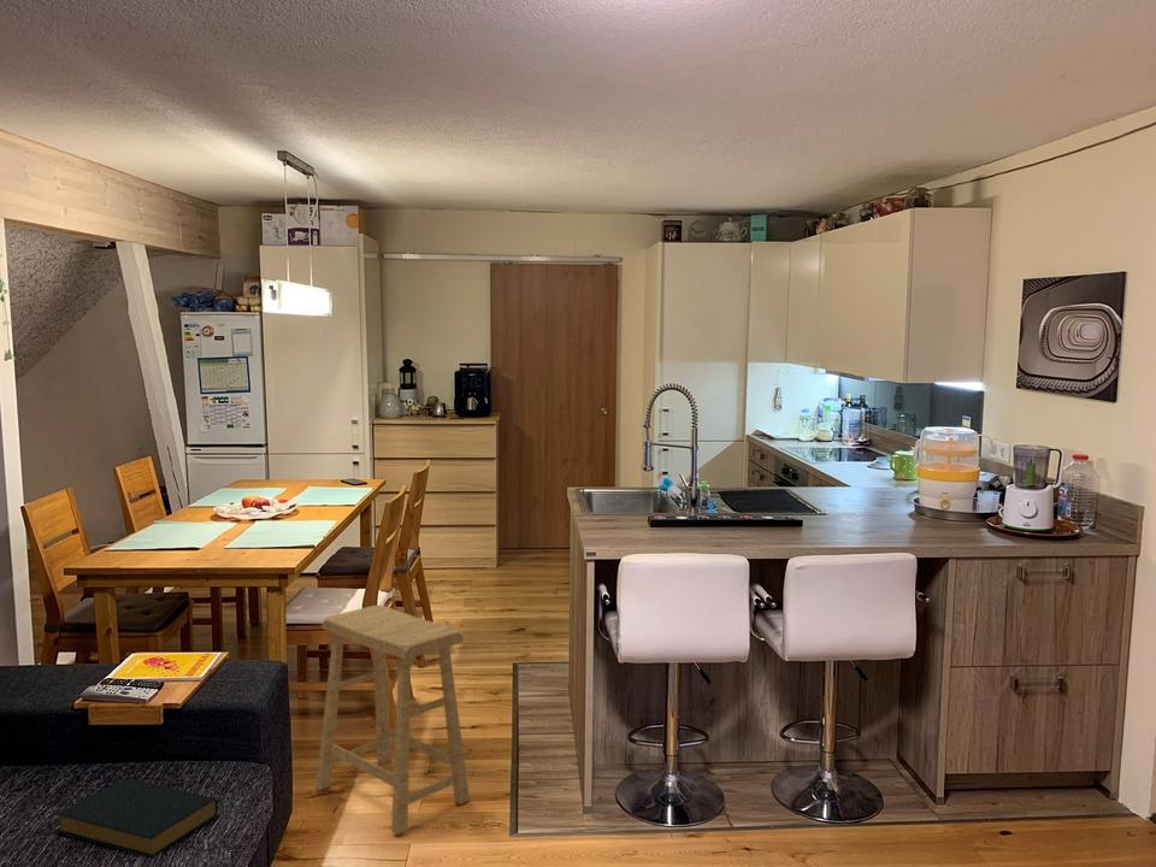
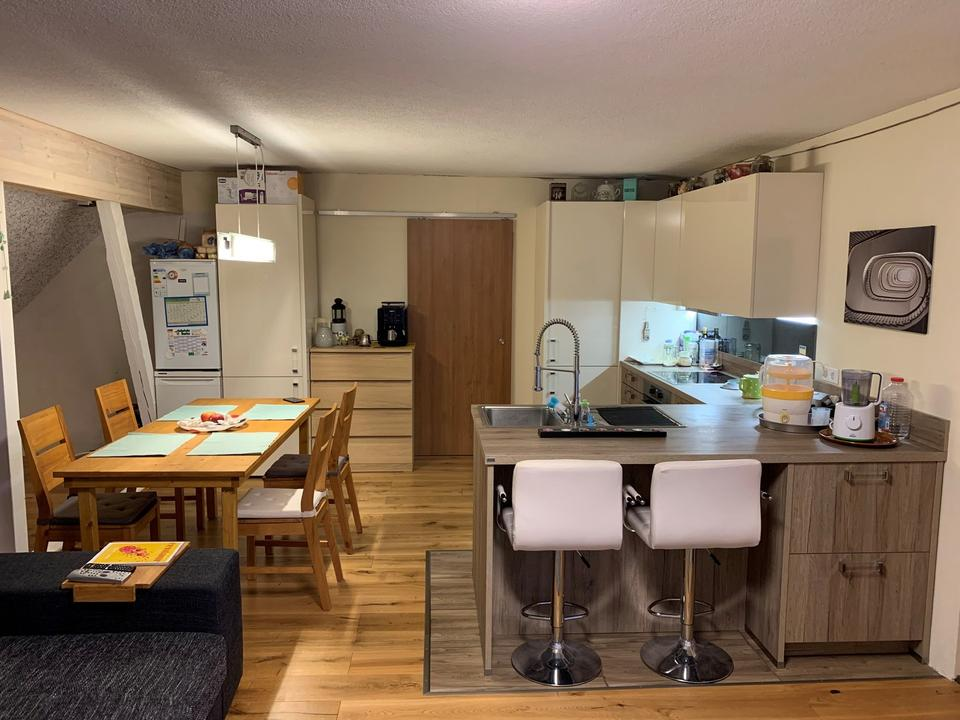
- stool [314,604,471,836]
- hardback book [54,777,219,859]
